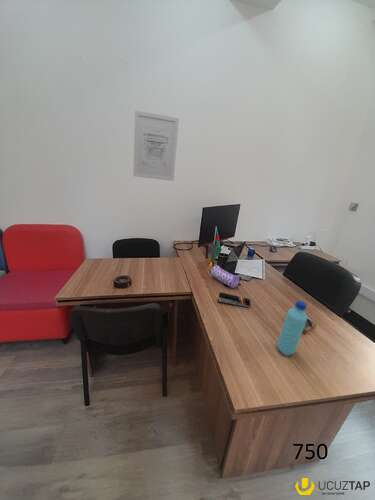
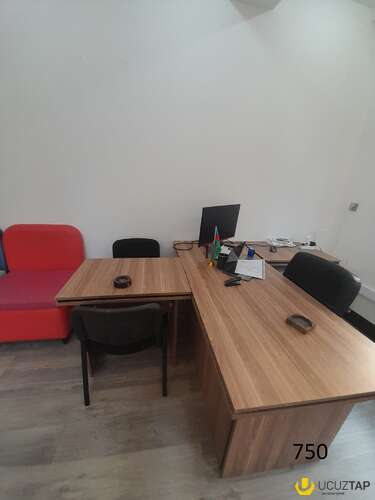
- stapler [217,291,251,309]
- water bottle [276,300,308,357]
- wall art [132,110,180,182]
- pencil case [209,263,241,289]
